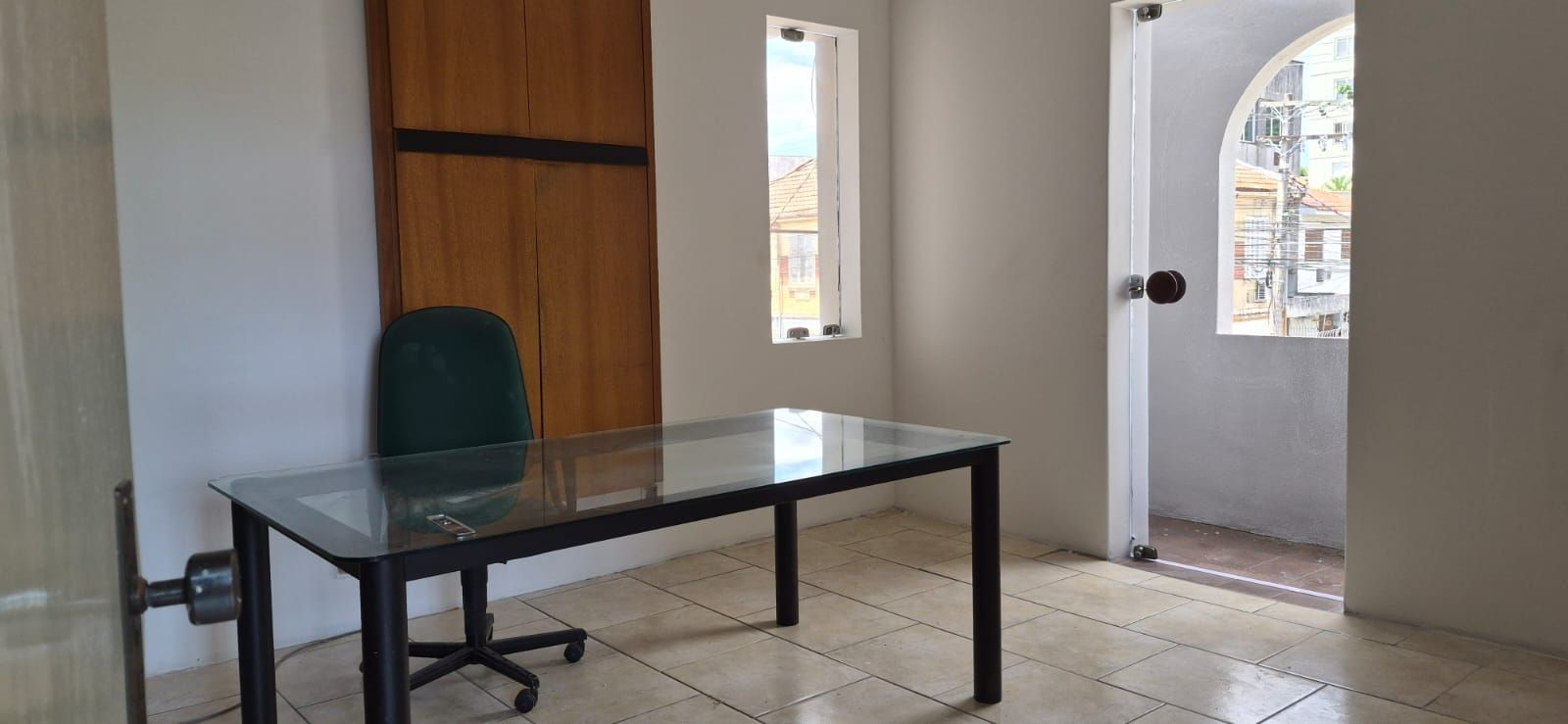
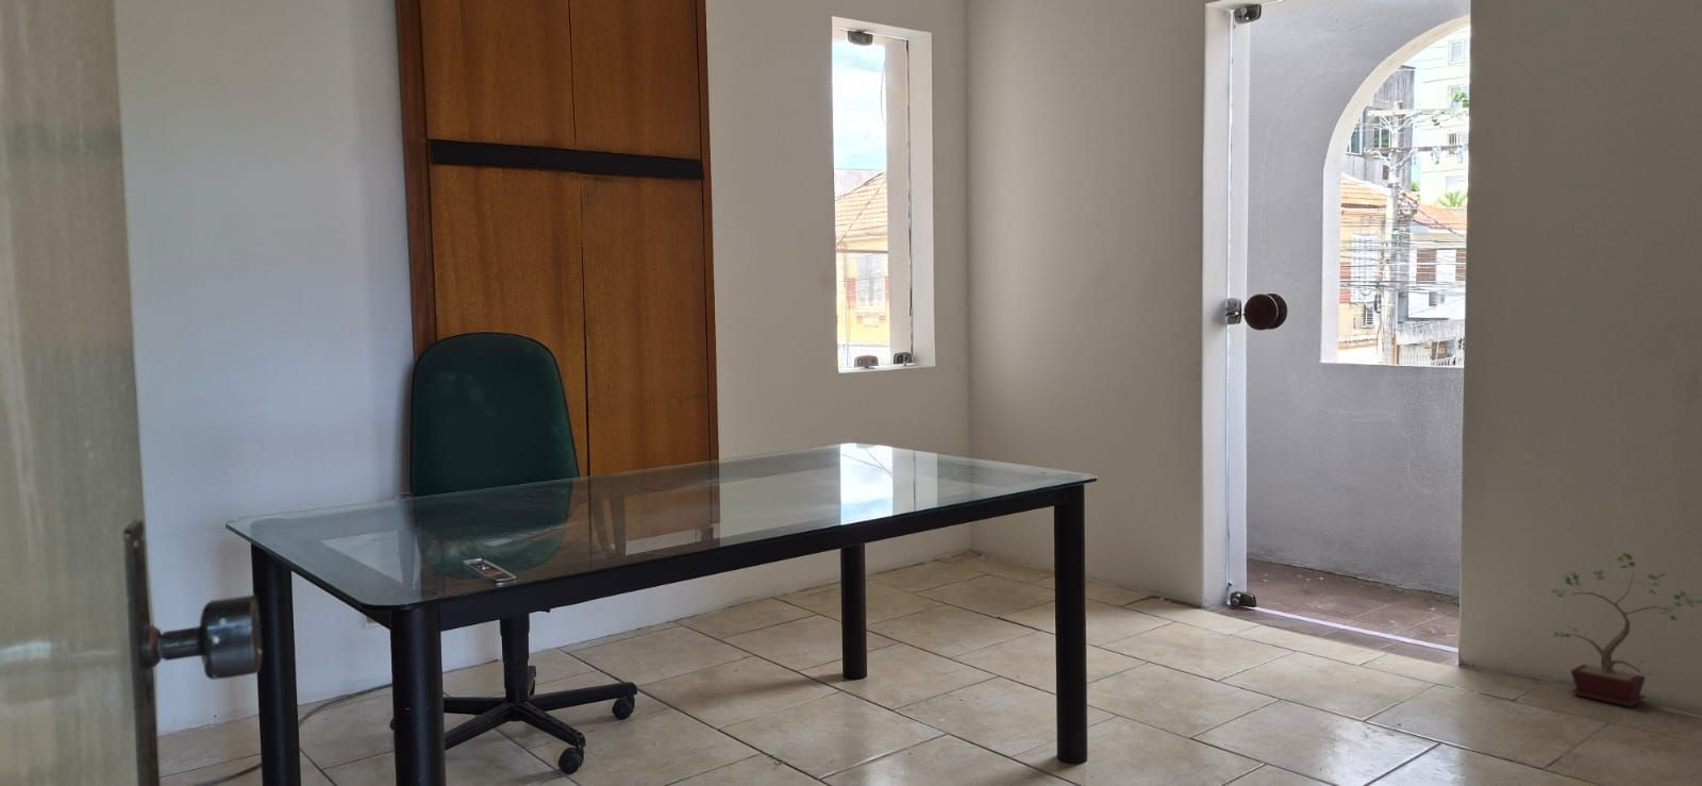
+ potted plant [1549,552,1702,708]
